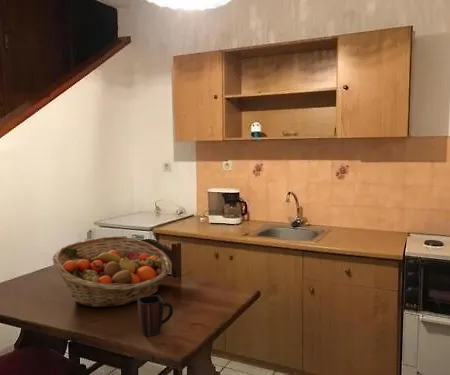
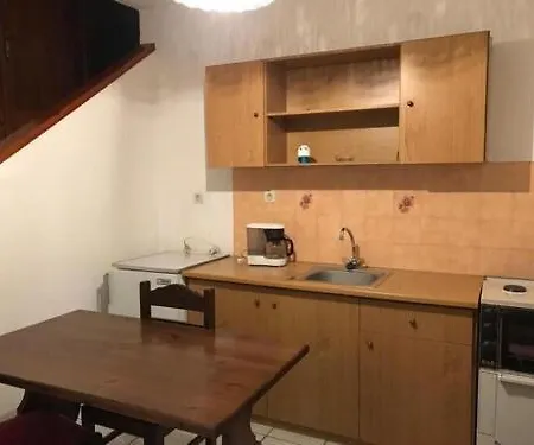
- fruit basket [51,235,173,308]
- mug [136,294,174,337]
